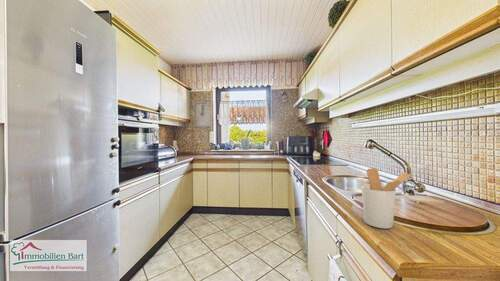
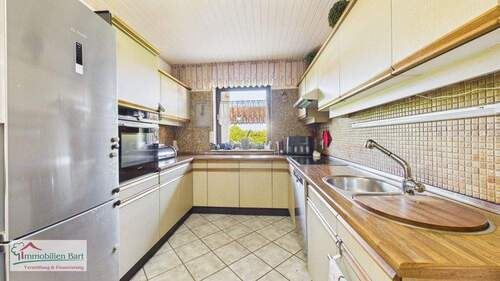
- utensil holder [361,167,412,229]
